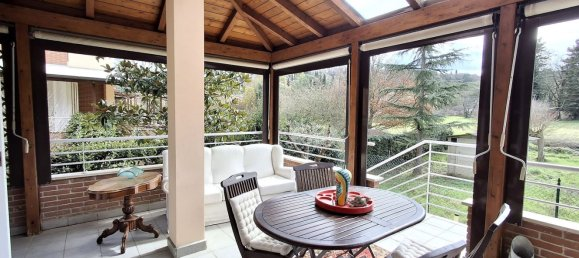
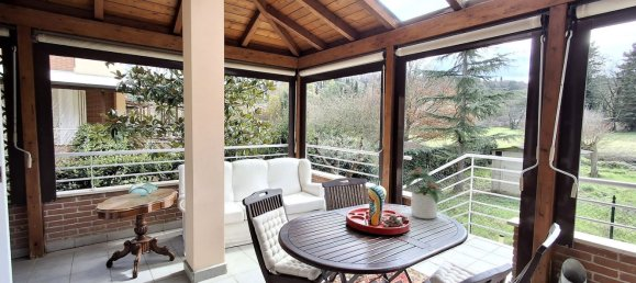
+ potted plant [398,166,447,220]
